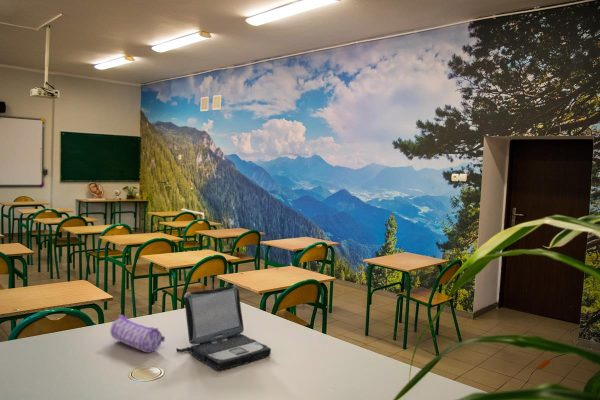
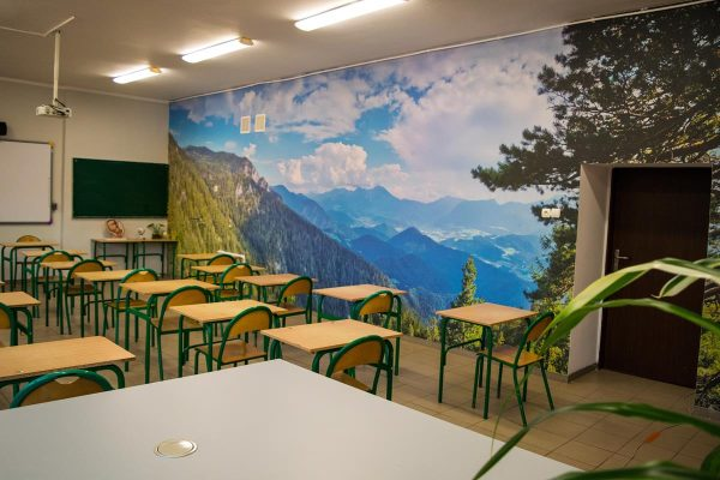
- pencil case [109,314,166,354]
- laptop [175,285,272,371]
